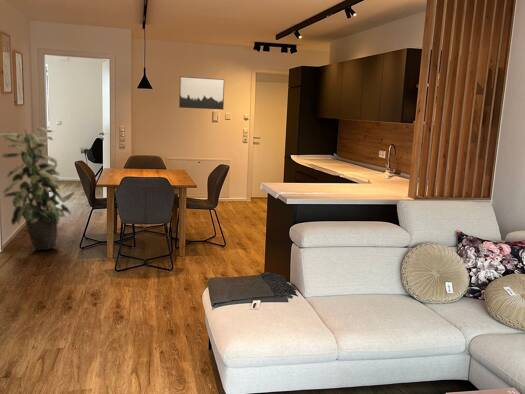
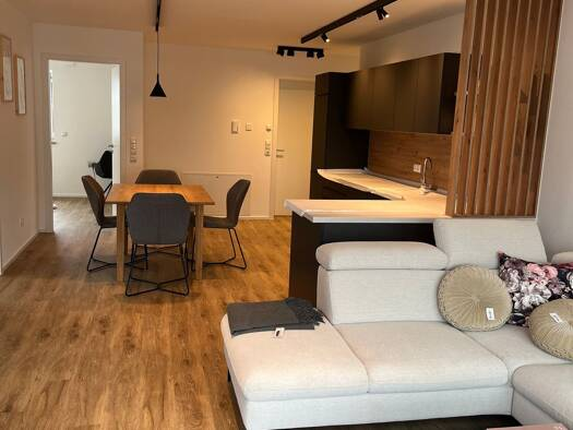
- wall art [178,76,225,111]
- indoor plant [0,127,75,251]
